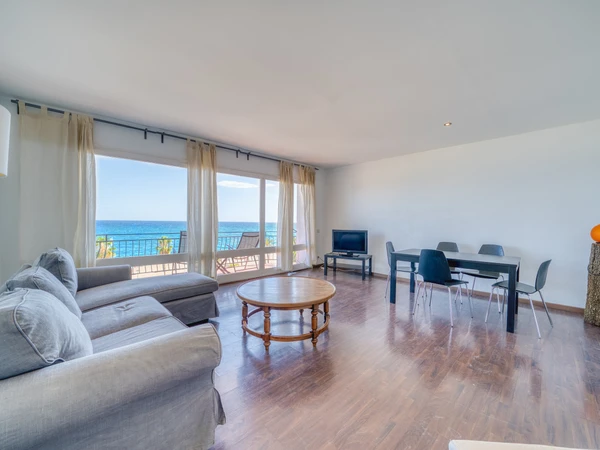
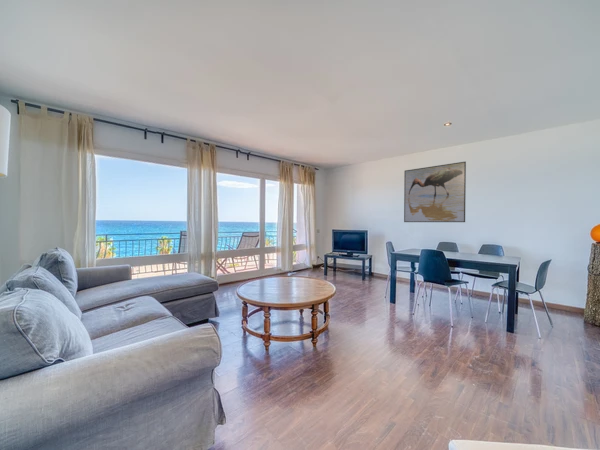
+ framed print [403,160,467,223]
